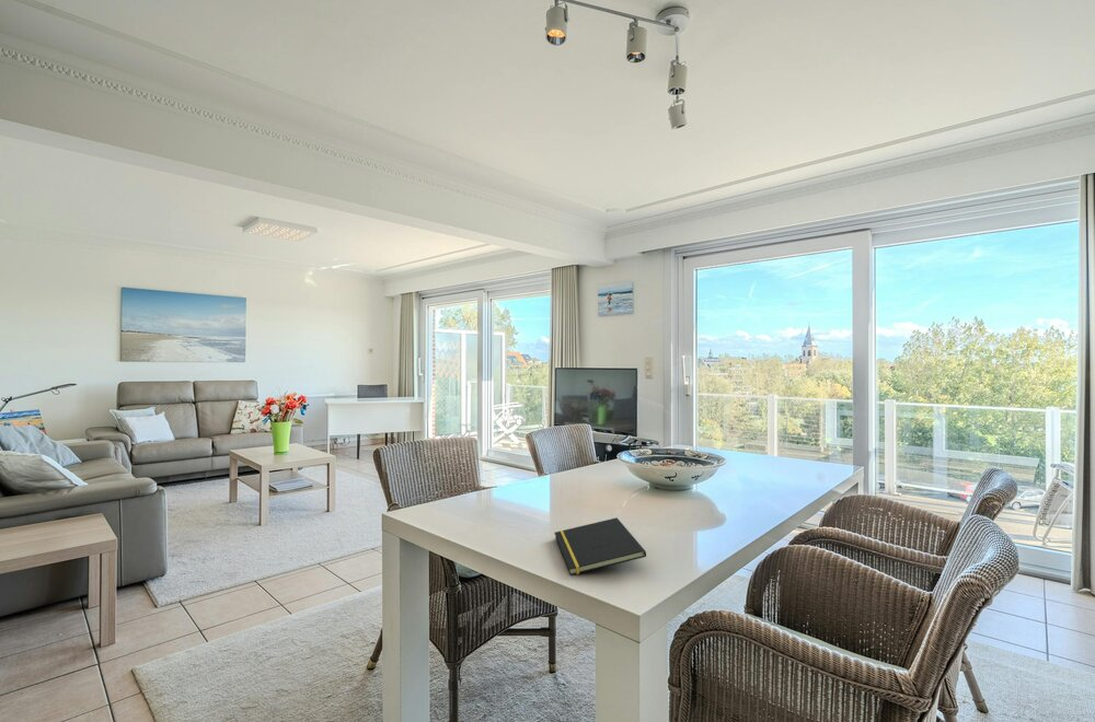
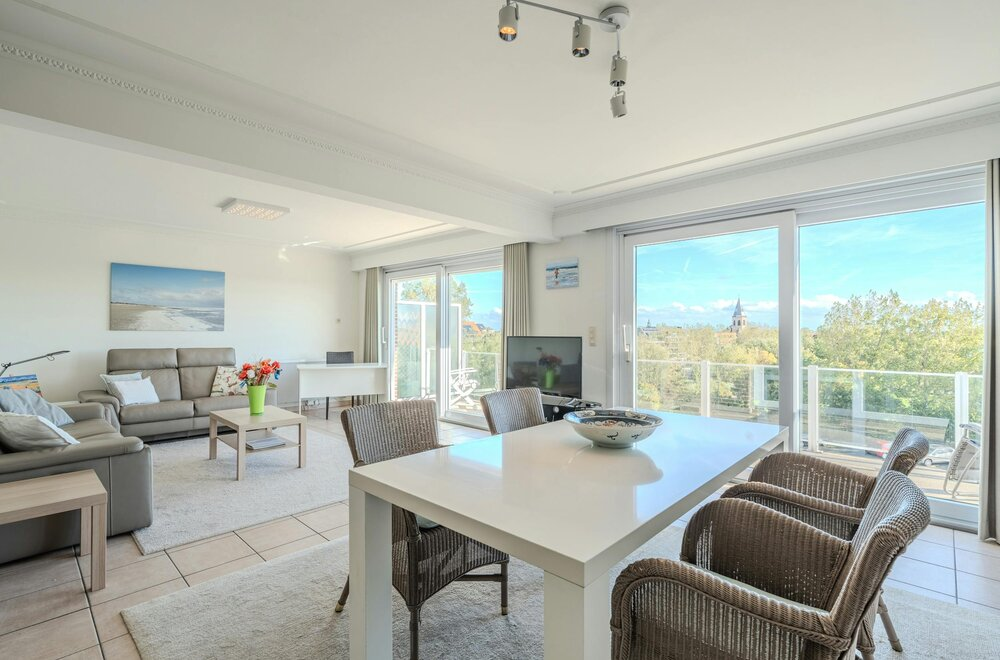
- notepad [553,516,647,577]
